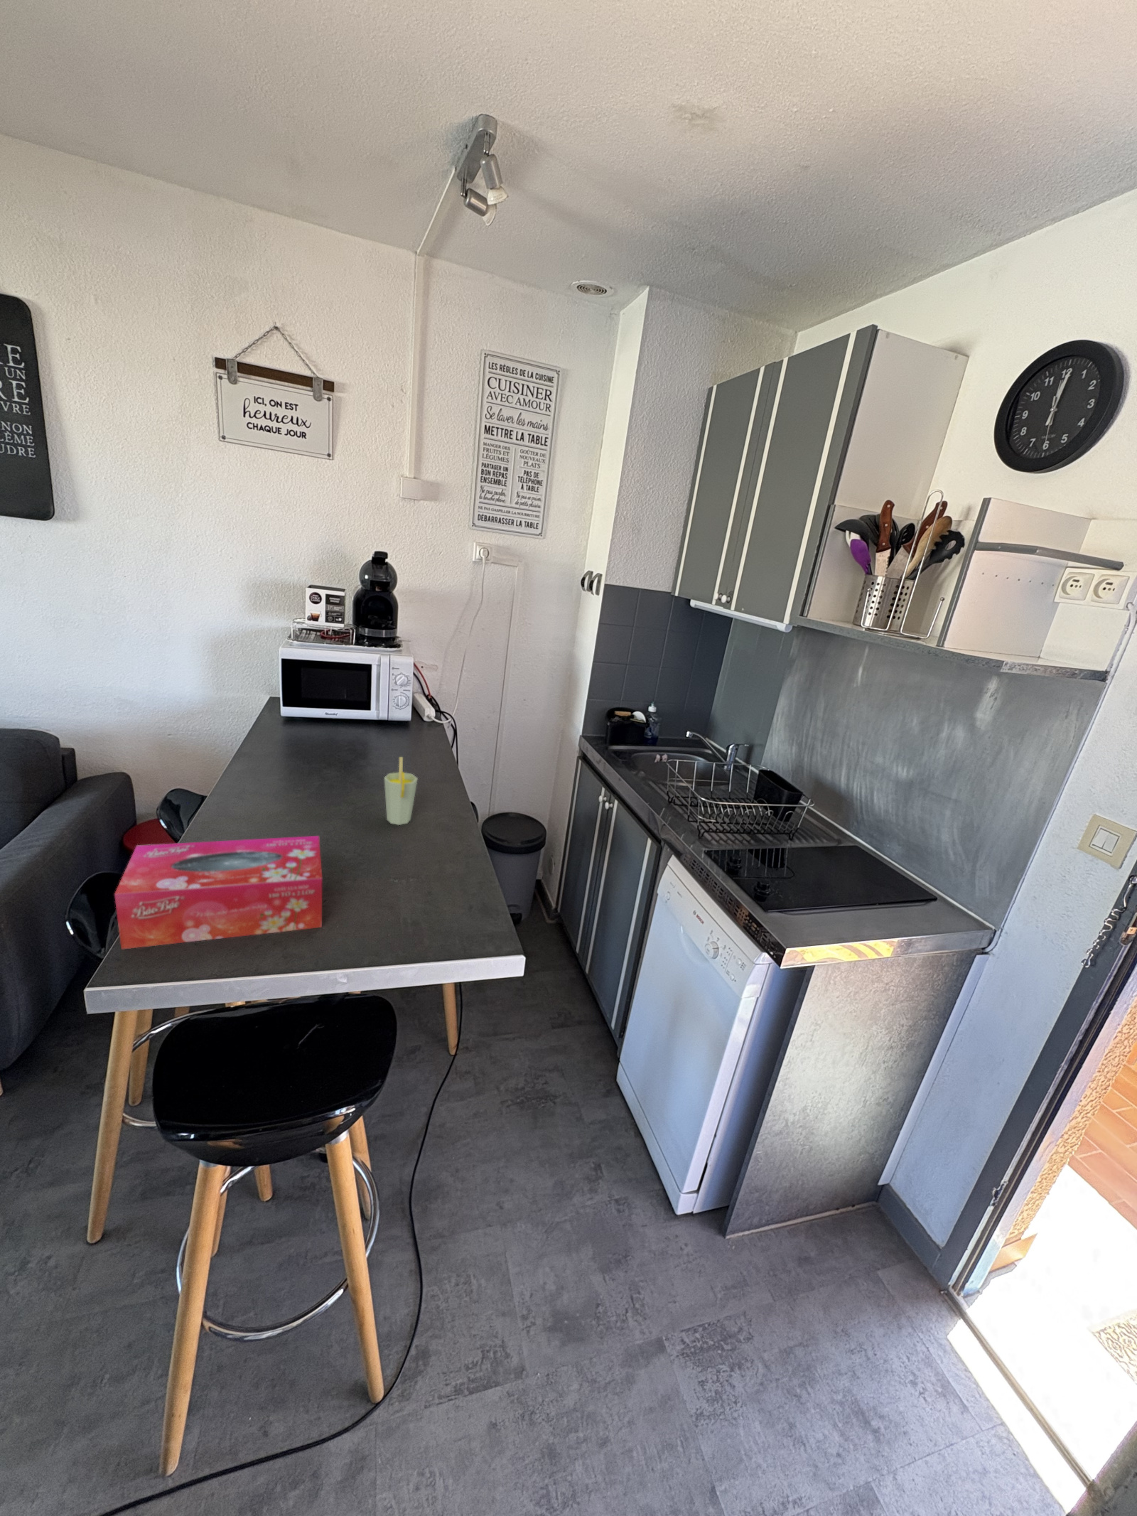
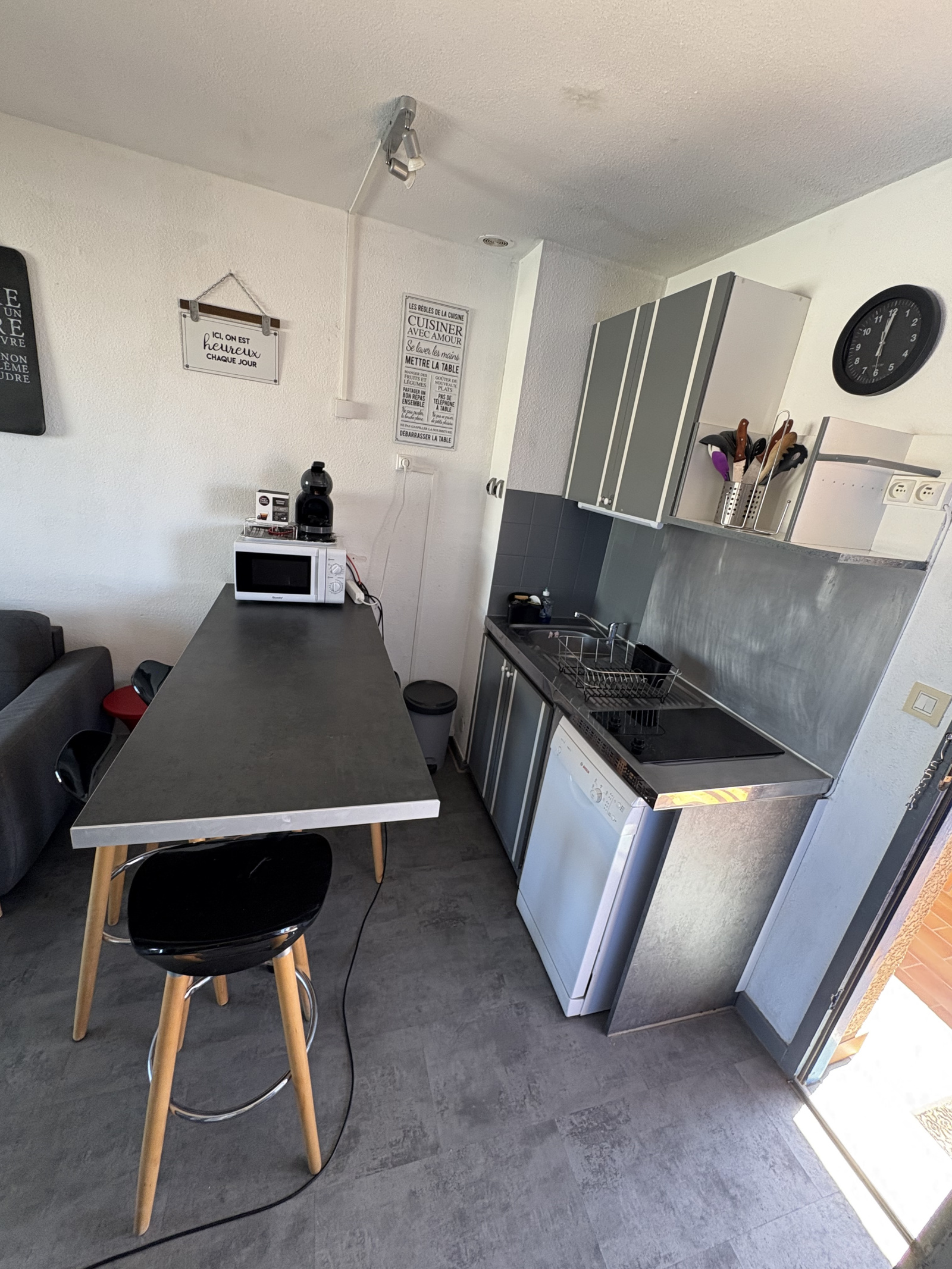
- tissue box [113,835,322,950]
- cup [383,756,418,825]
